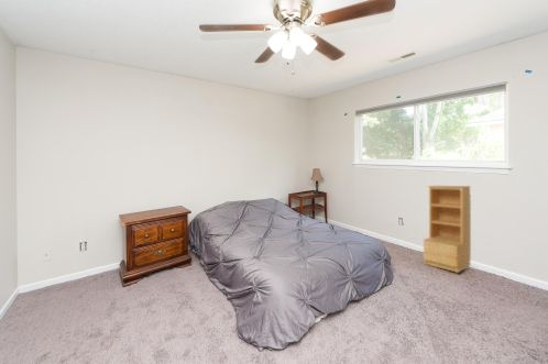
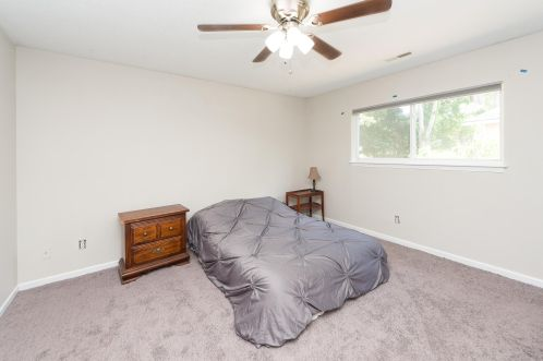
- bookshelf [423,185,472,274]
